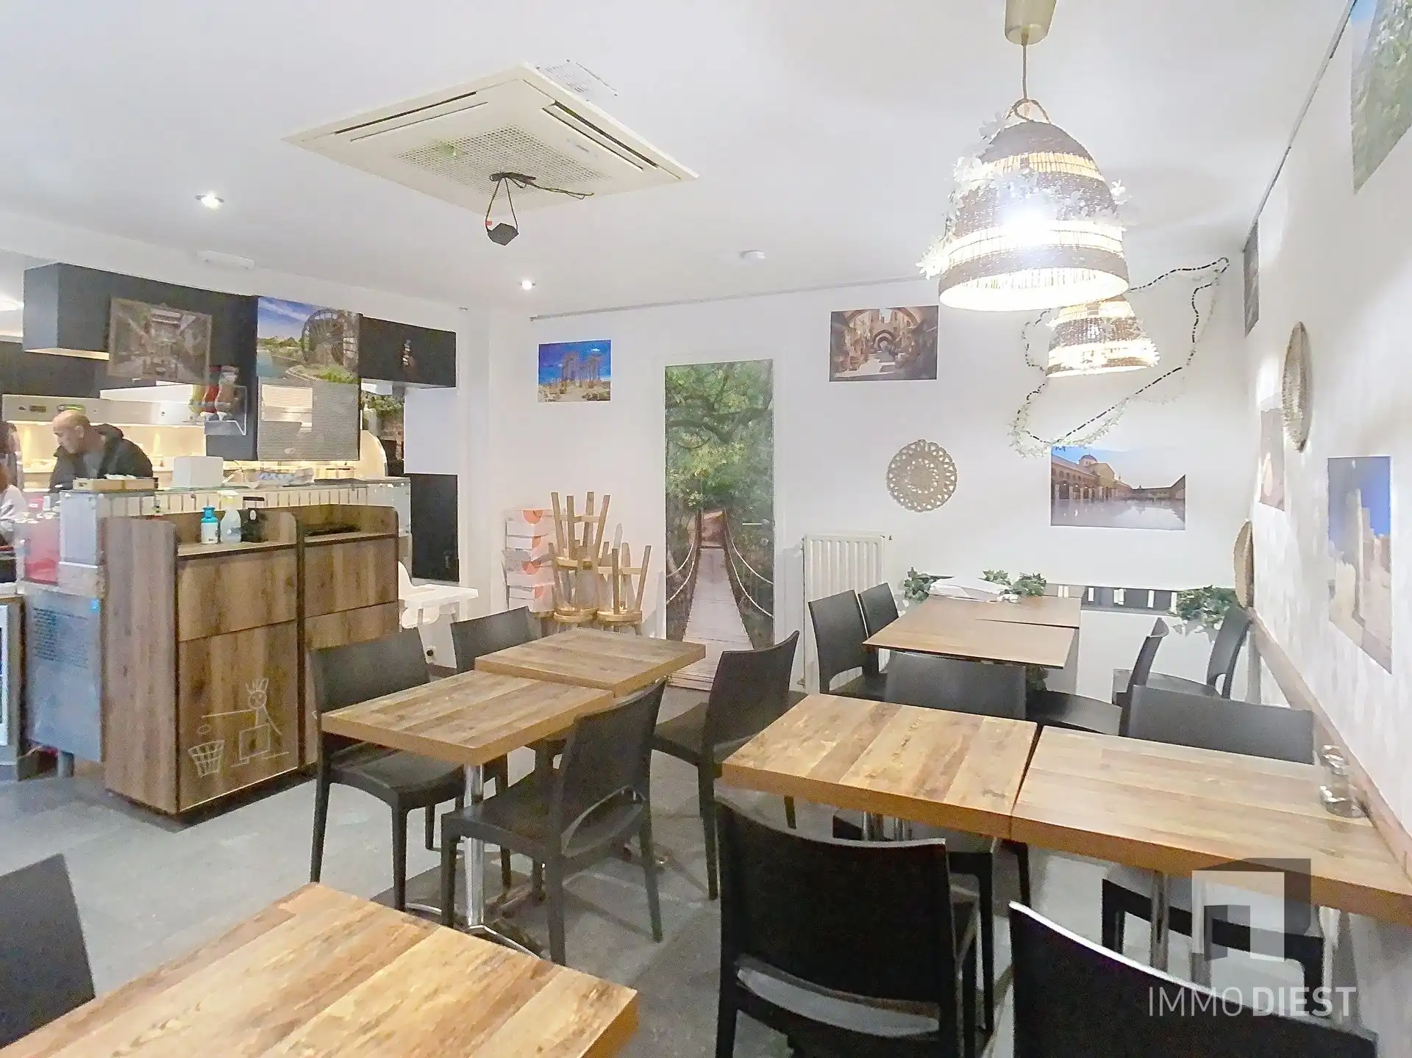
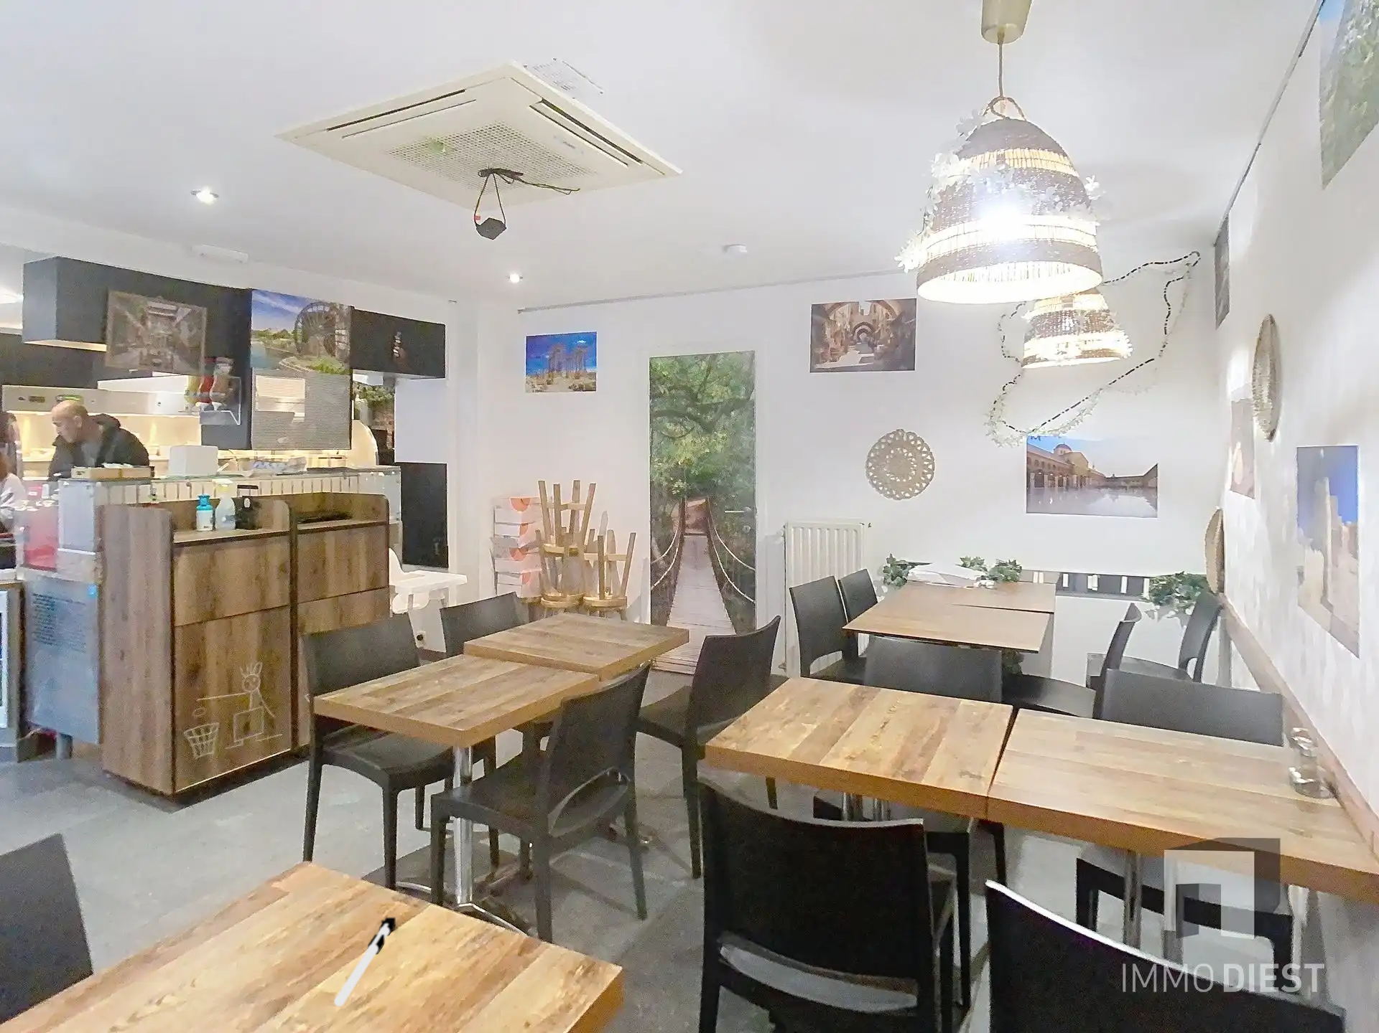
+ candle [333,917,396,1007]
